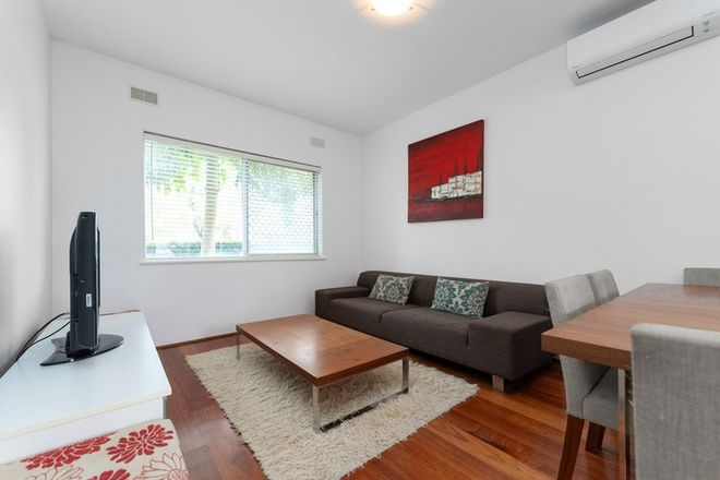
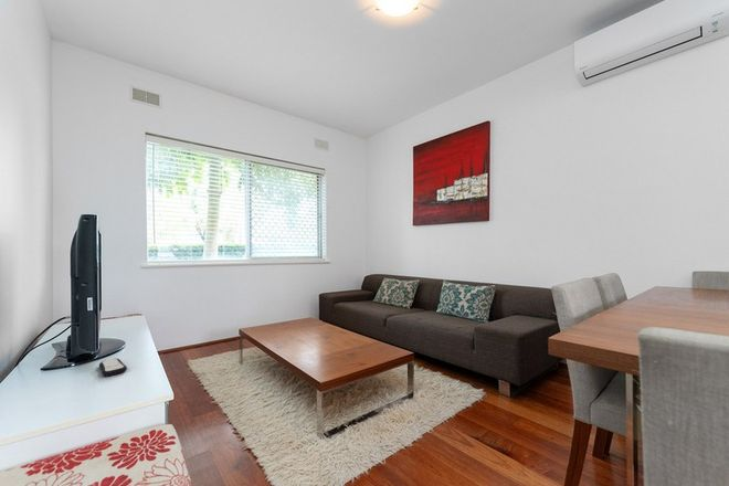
+ remote control [98,358,128,378]
